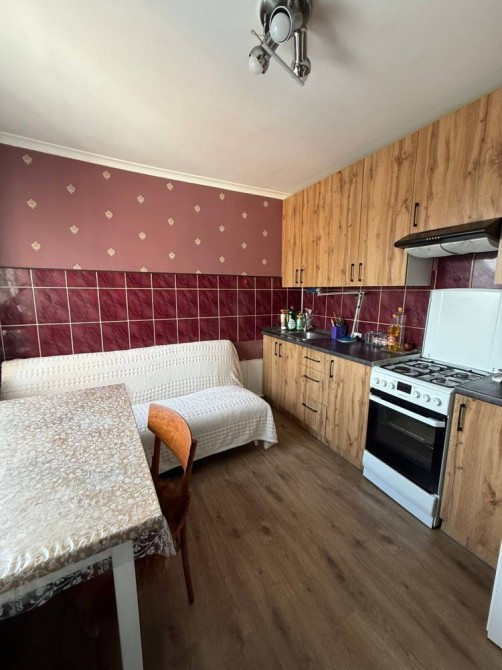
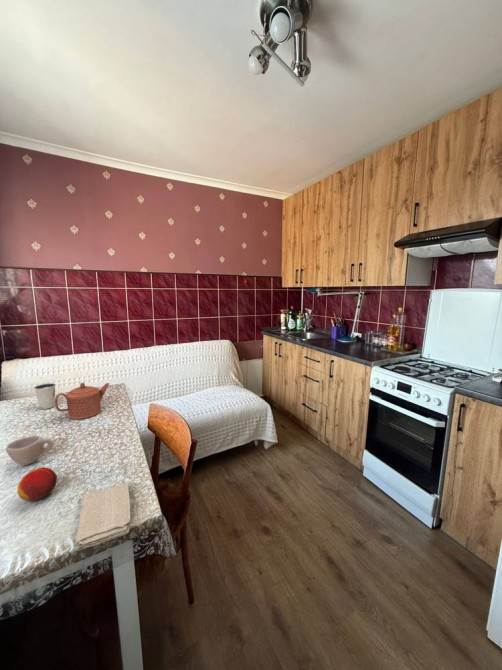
+ dixie cup [33,382,57,410]
+ washcloth [75,481,132,551]
+ cup [5,435,54,466]
+ fruit [17,466,58,502]
+ teapot [54,382,110,420]
